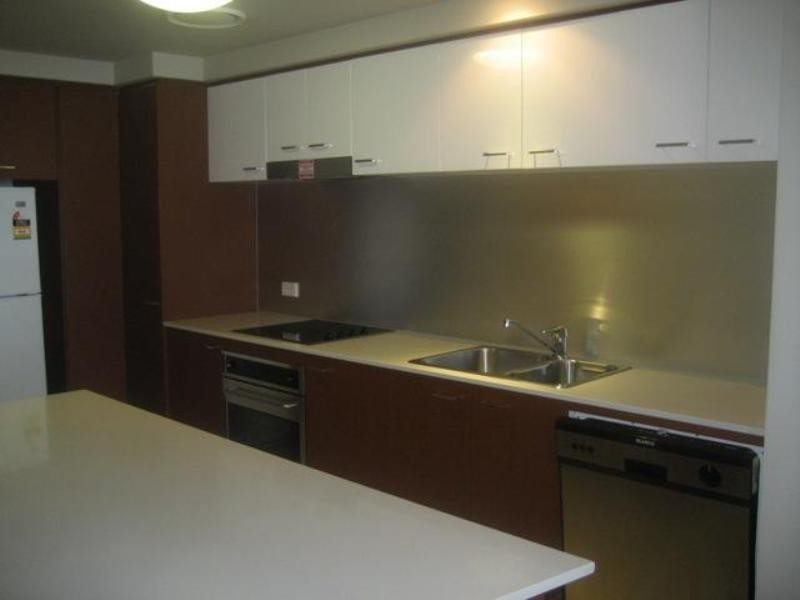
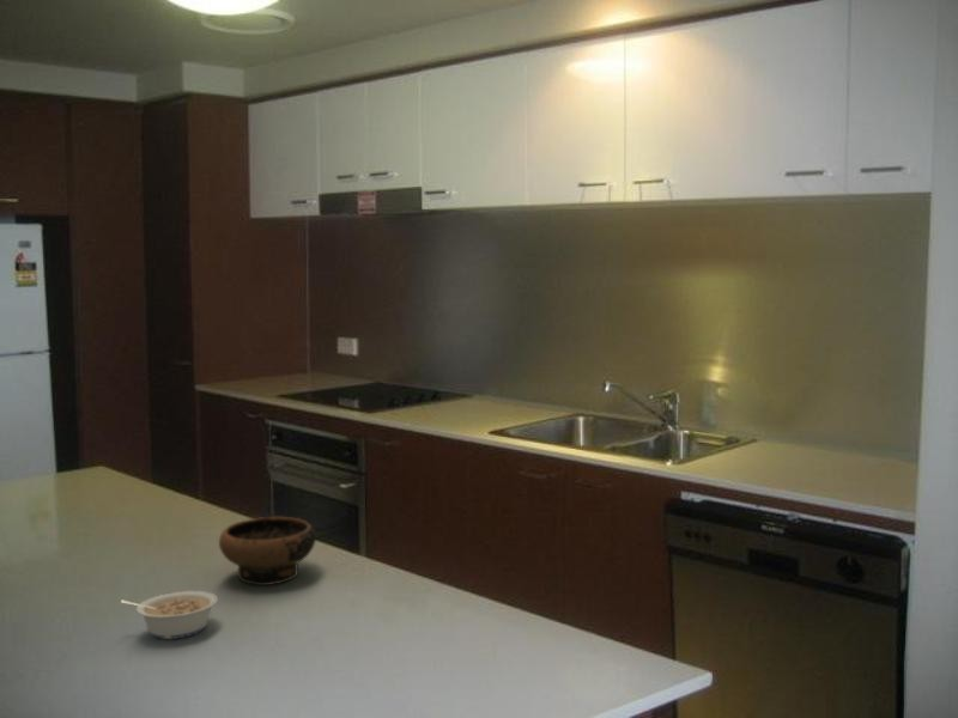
+ bowl [218,516,317,586]
+ legume [120,590,219,640]
